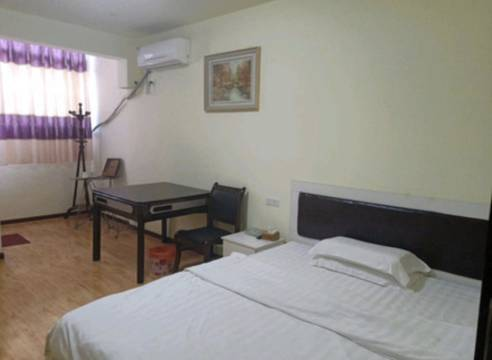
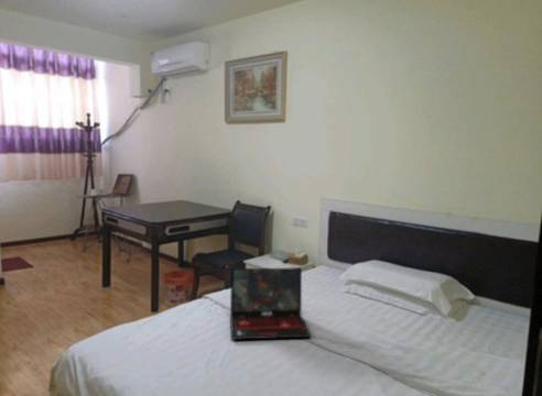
+ laptop [229,266,312,341]
